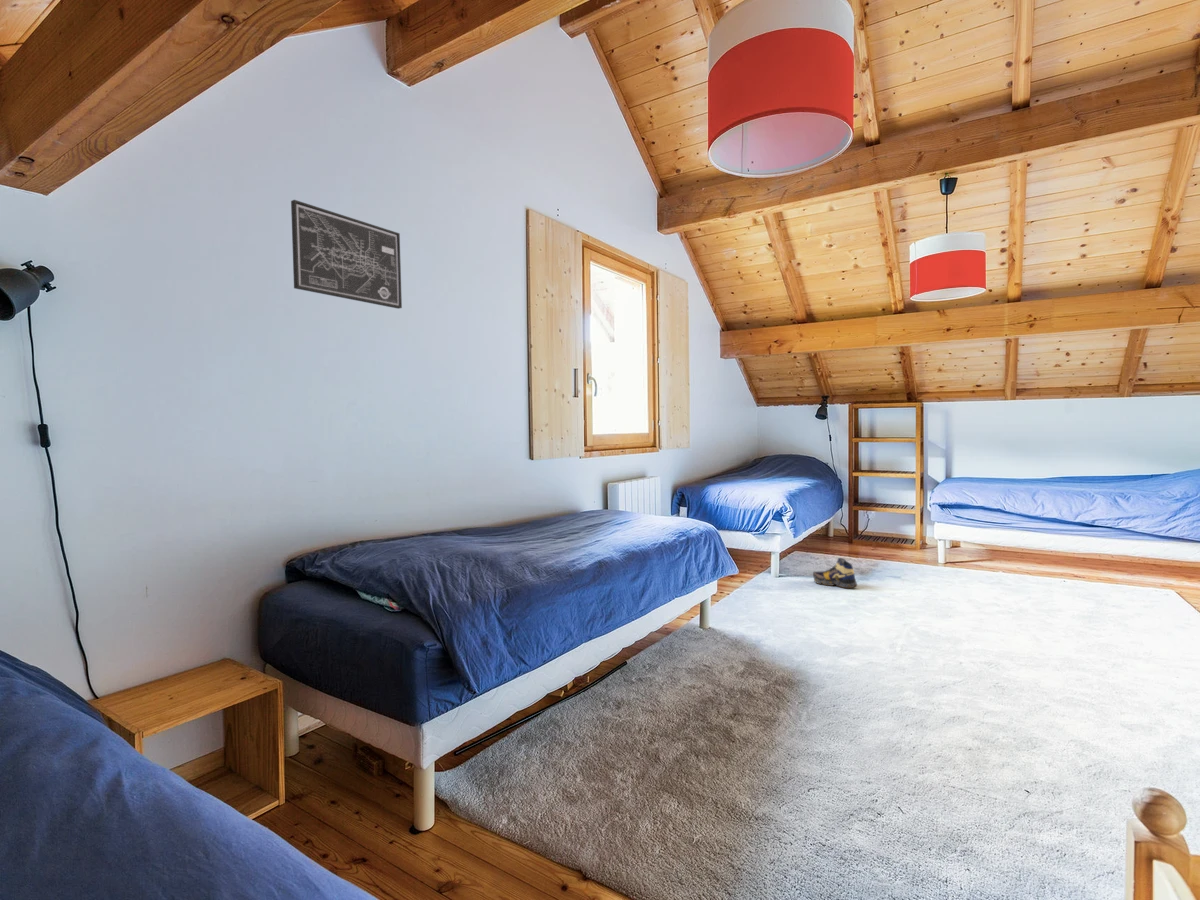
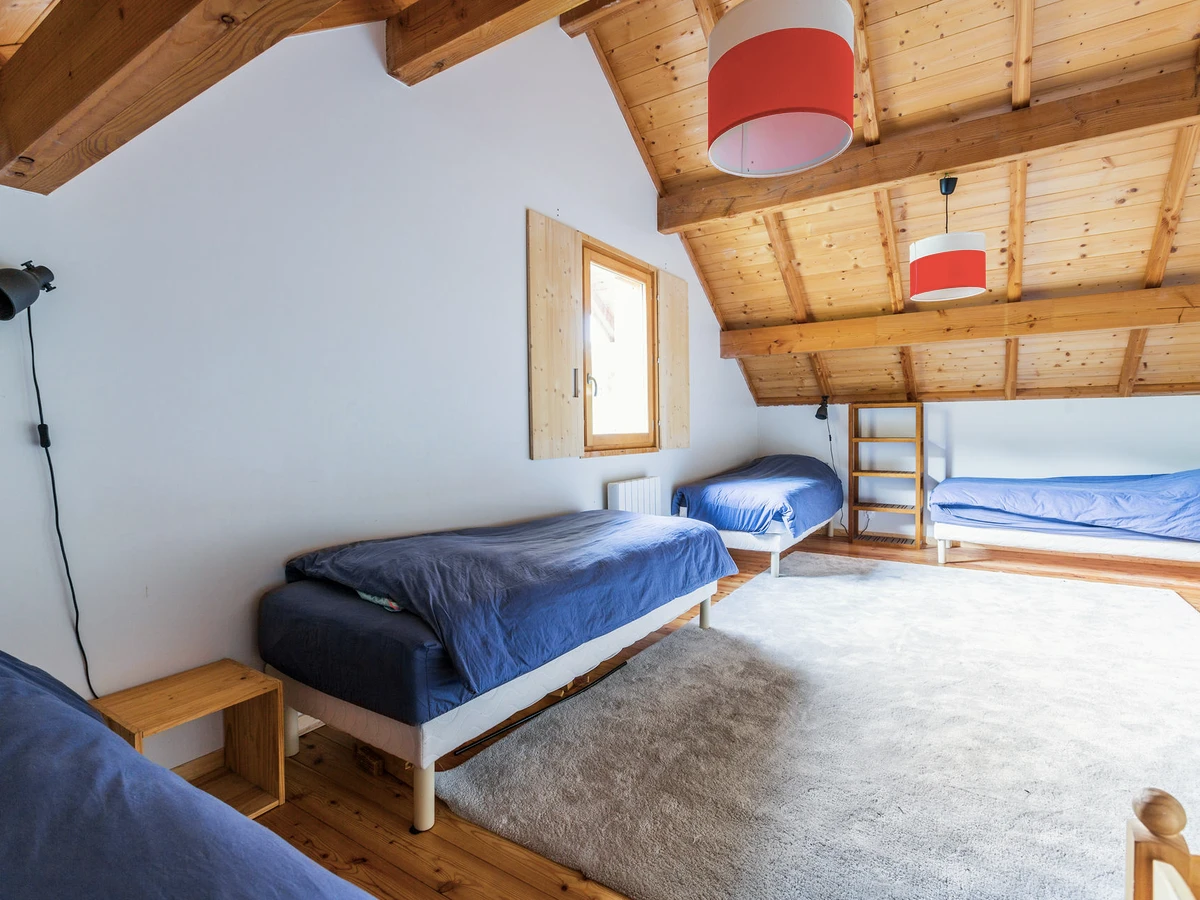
- shoe [812,557,858,589]
- wall art [290,199,403,310]
